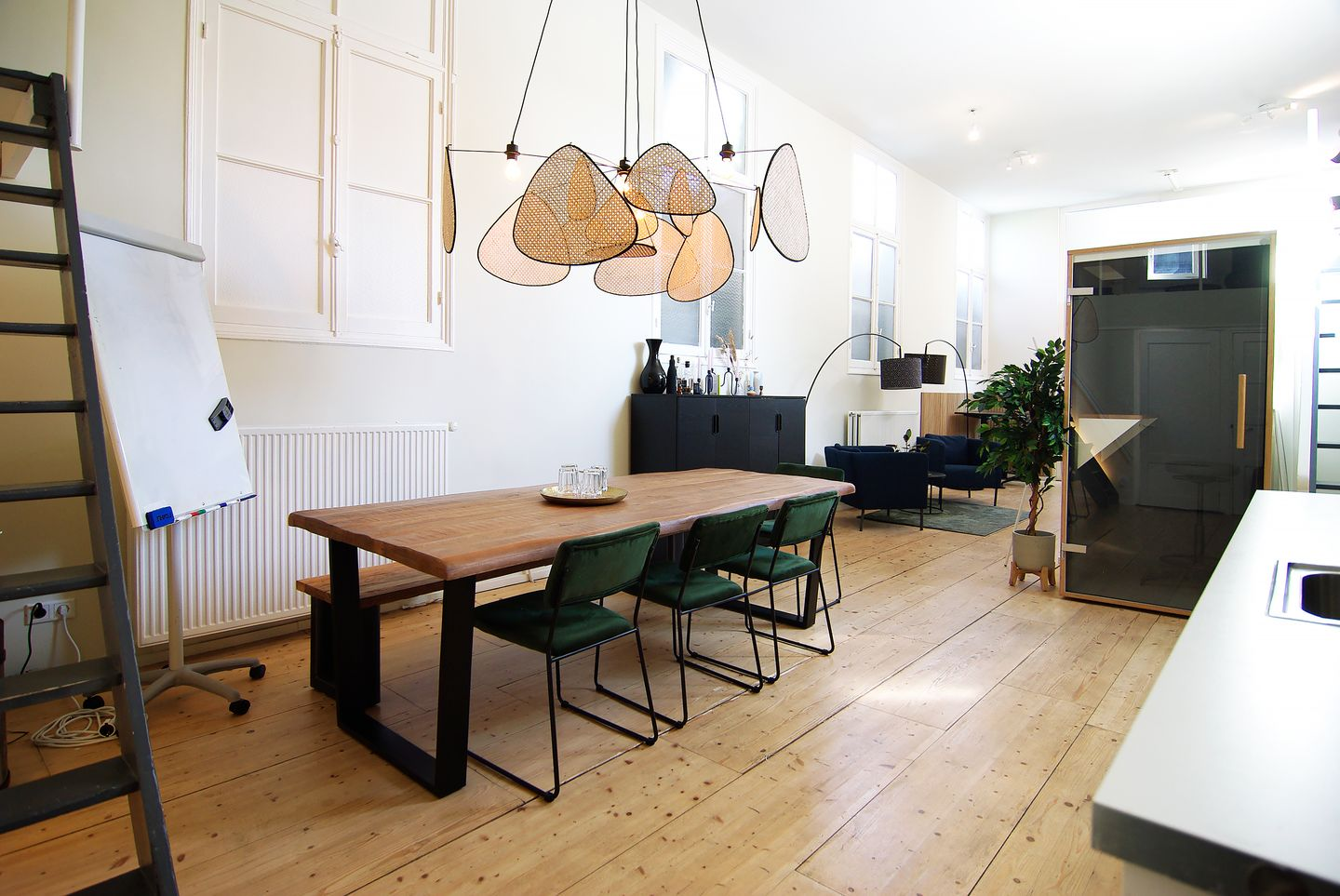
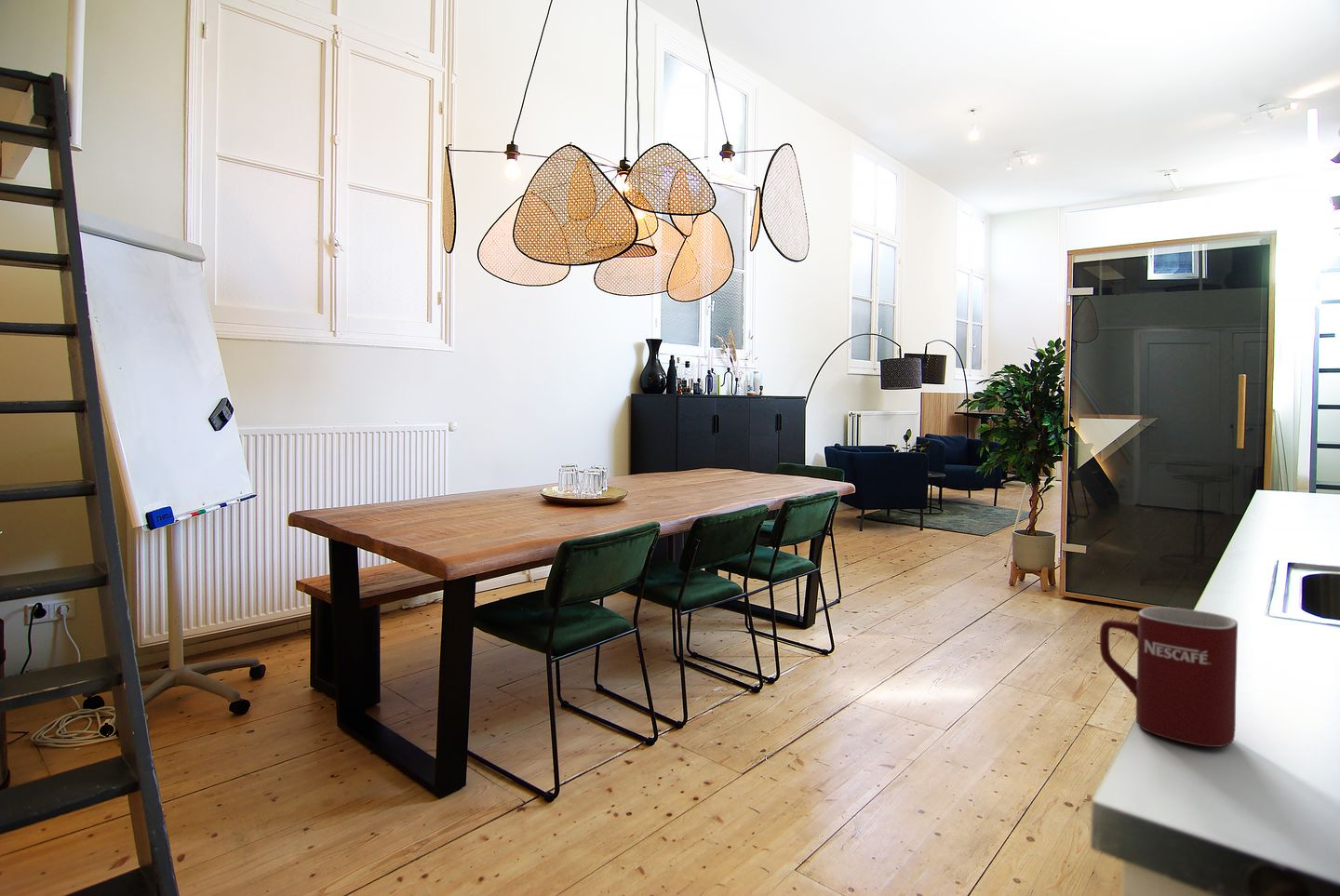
+ mug [1099,606,1239,748]
